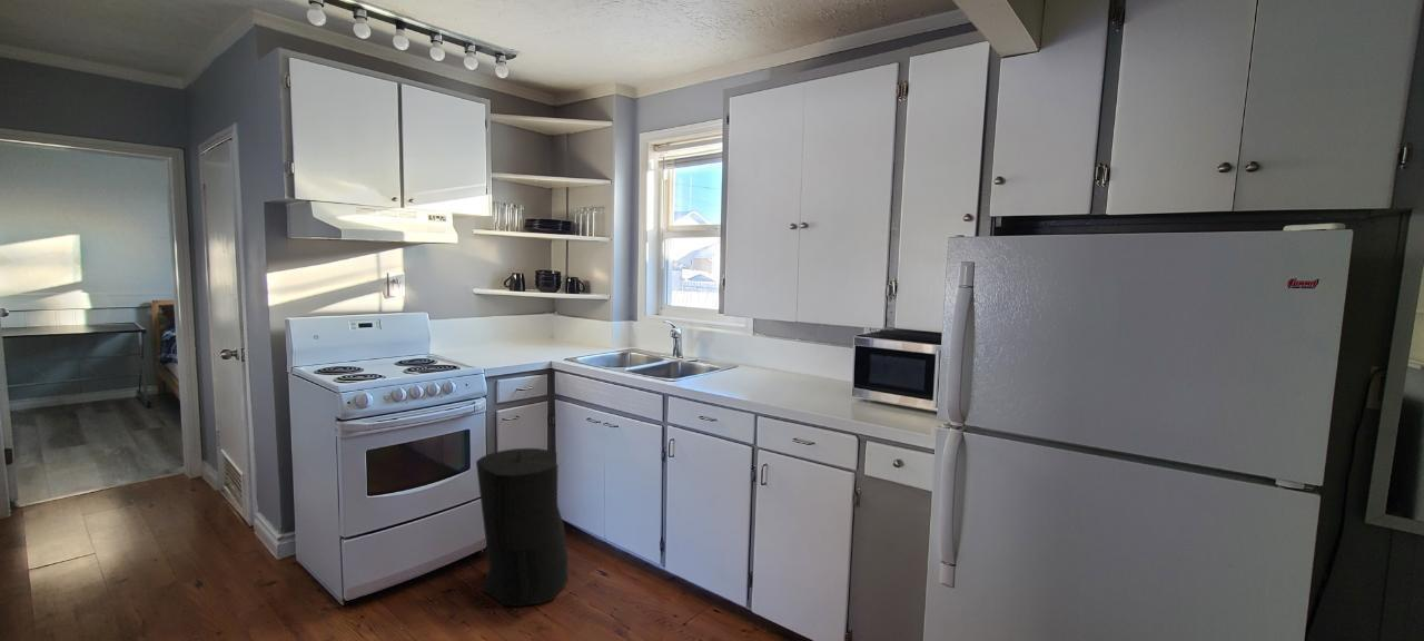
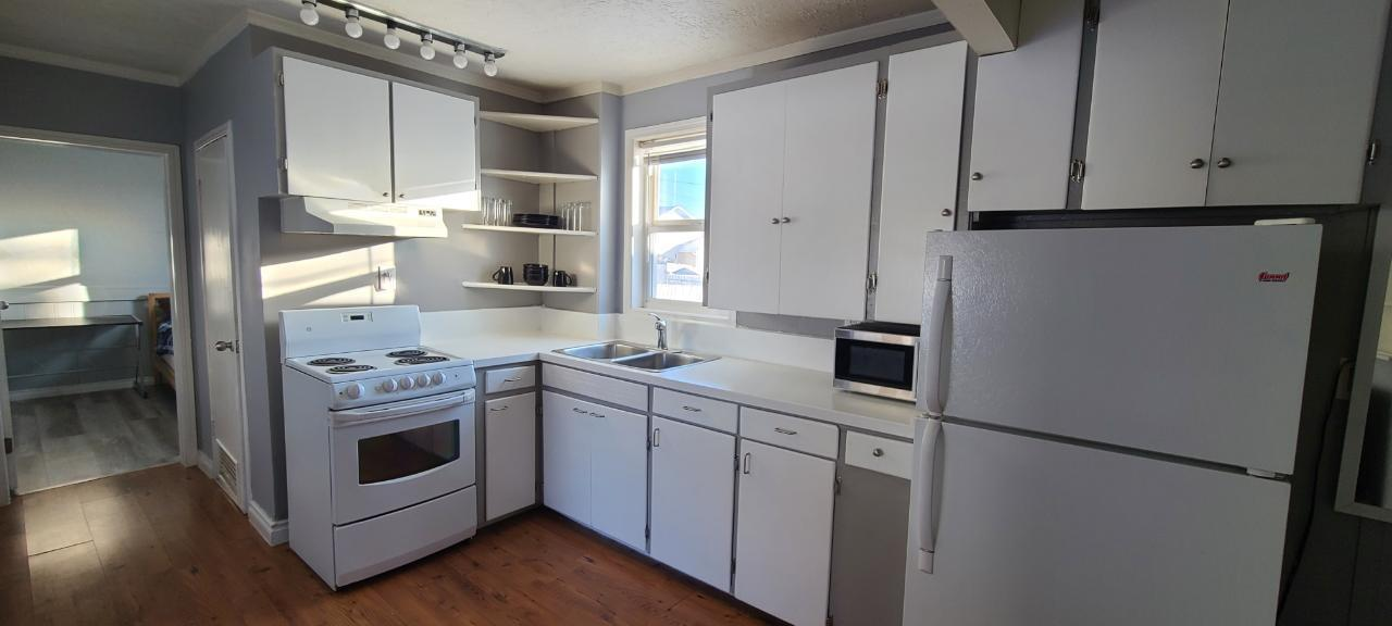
- trash can [475,447,570,608]
